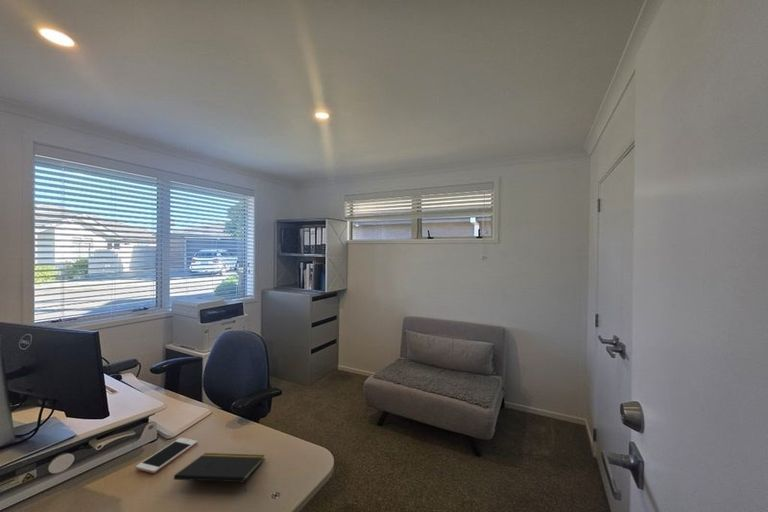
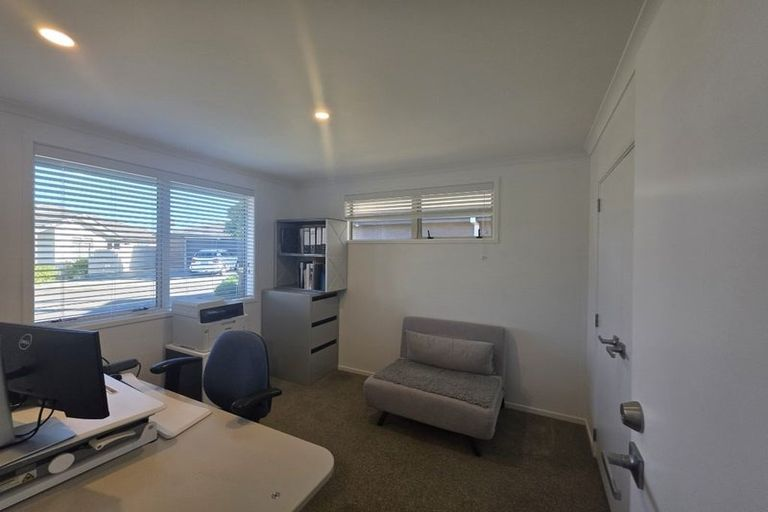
- cell phone [135,437,198,474]
- notepad [173,452,266,492]
